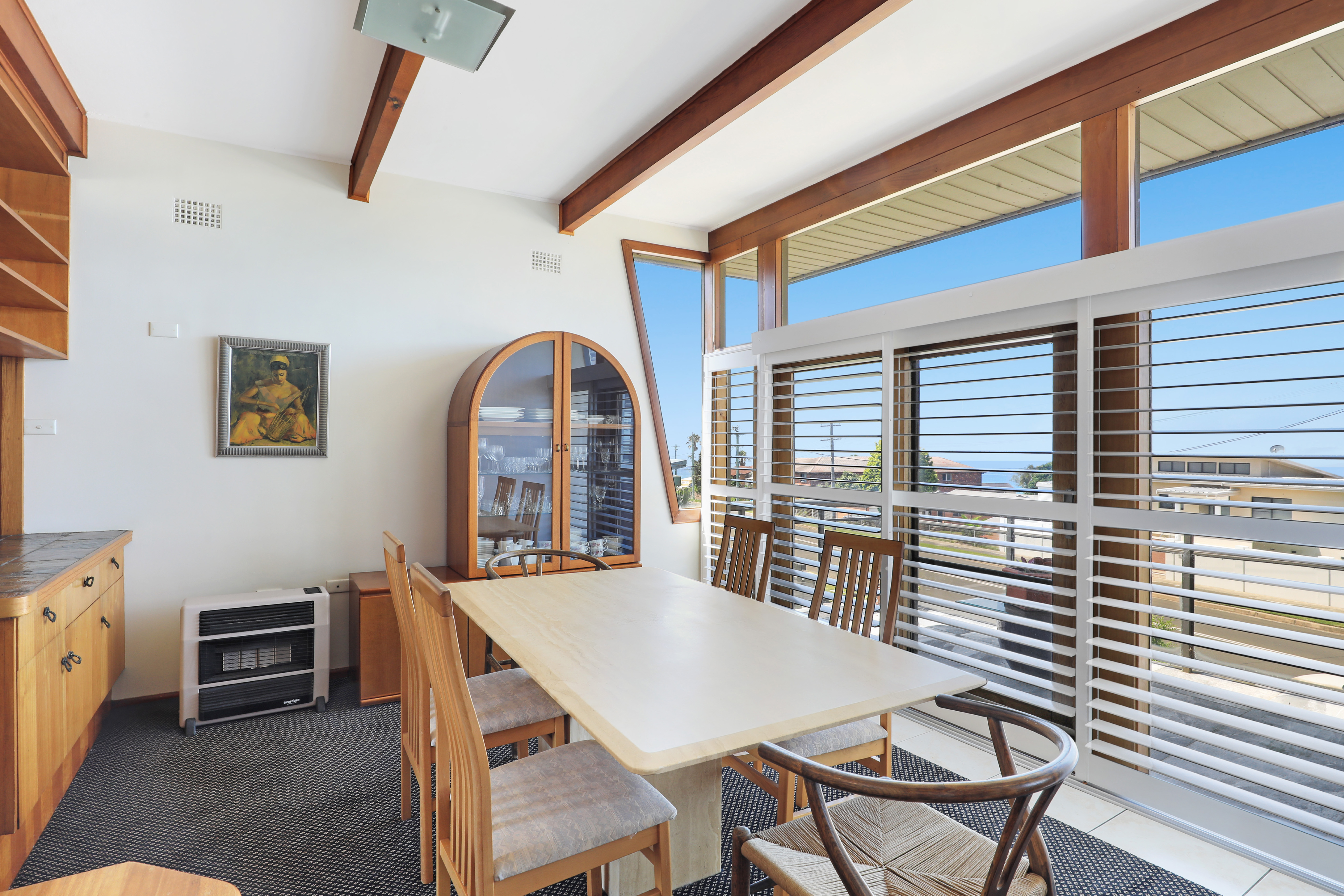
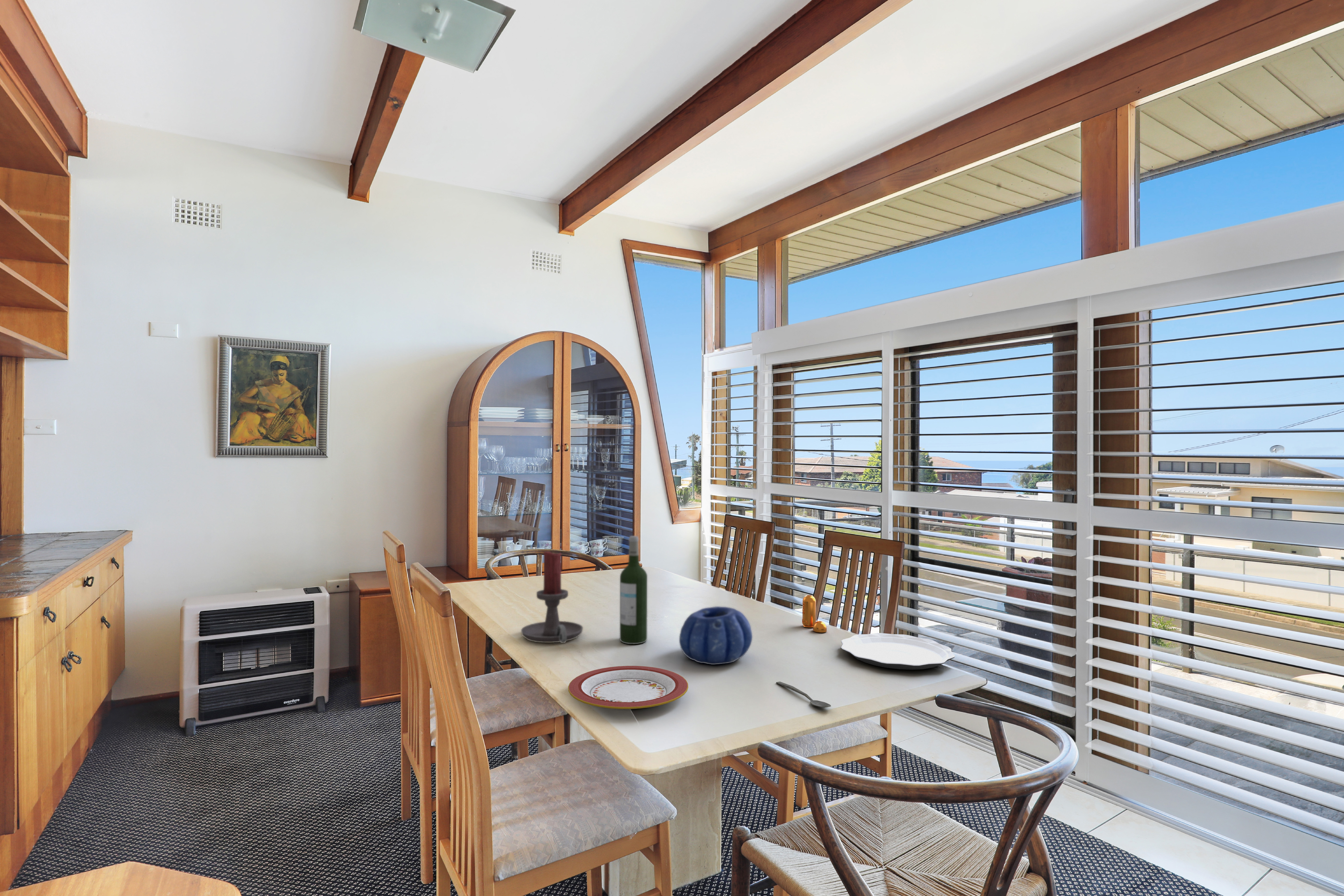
+ wine bottle [620,535,648,644]
+ plate [841,633,955,670]
+ decorative bowl [679,606,753,665]
+ plate [568,665,689,710]
+ pepper shaker [802,594,827,633]
+ candle holder [520,550,584,643]
+ spoon [776,681,831,708]
